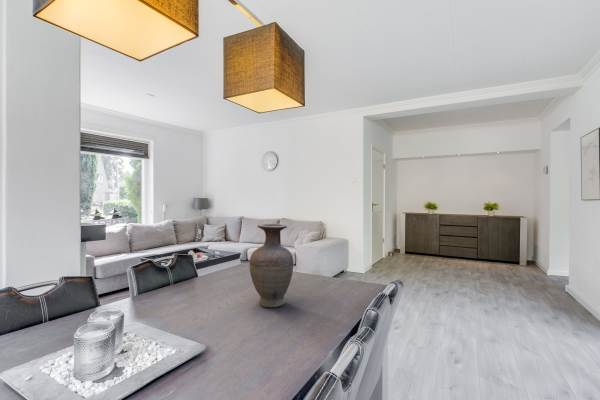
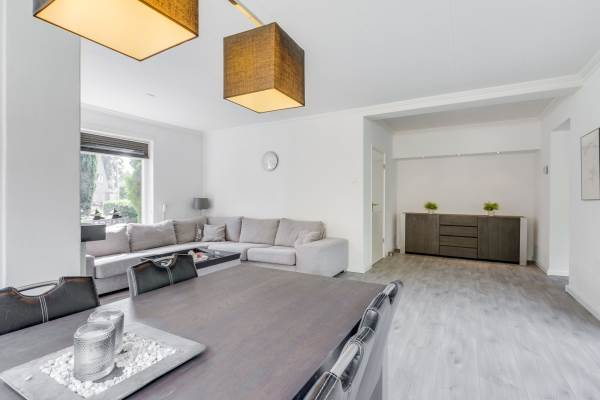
- vase [248,223,295,308]
